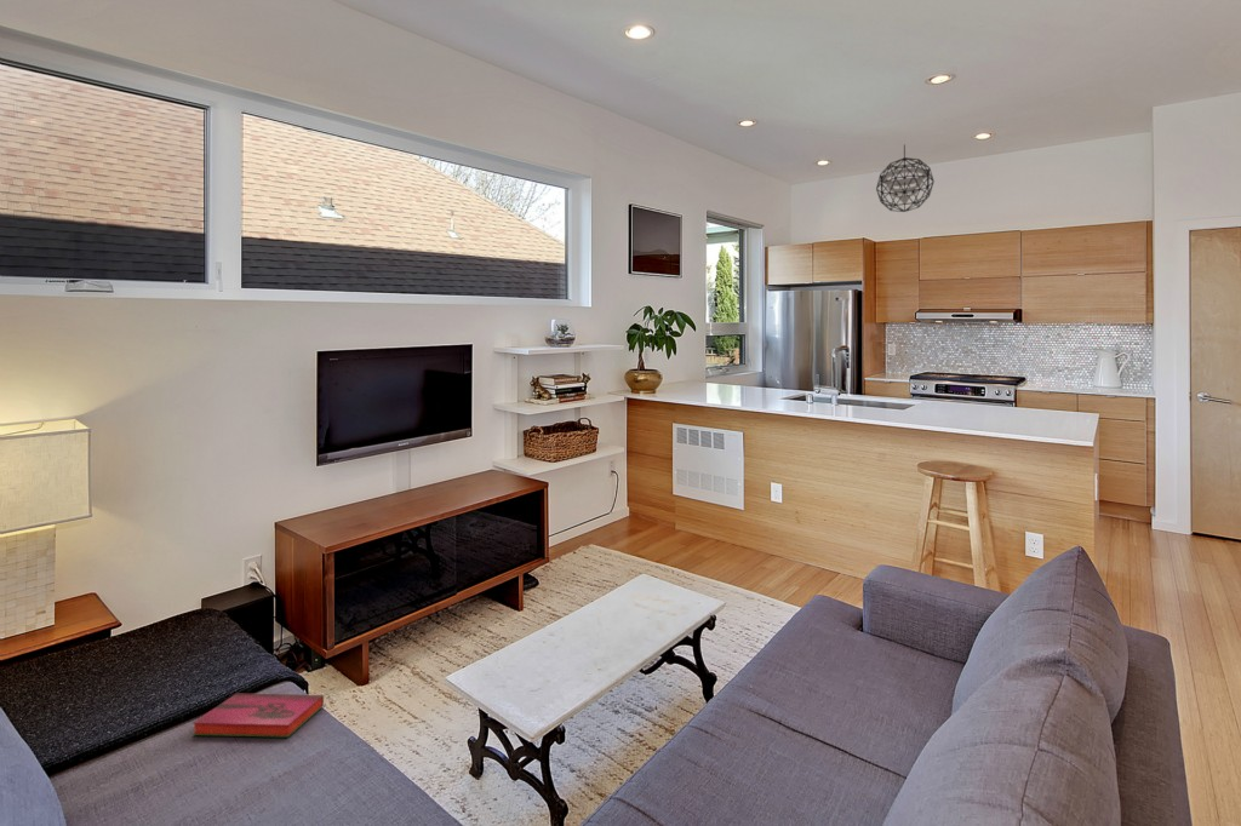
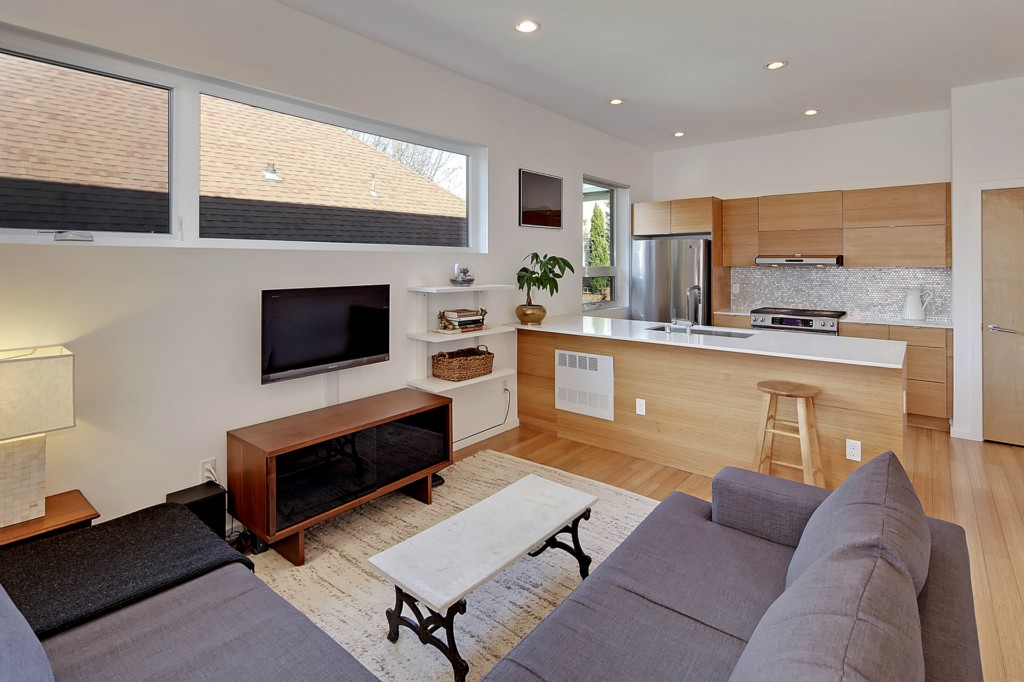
- pendant light [875,144,936,213]
- hardback book [191,693,325,739]
